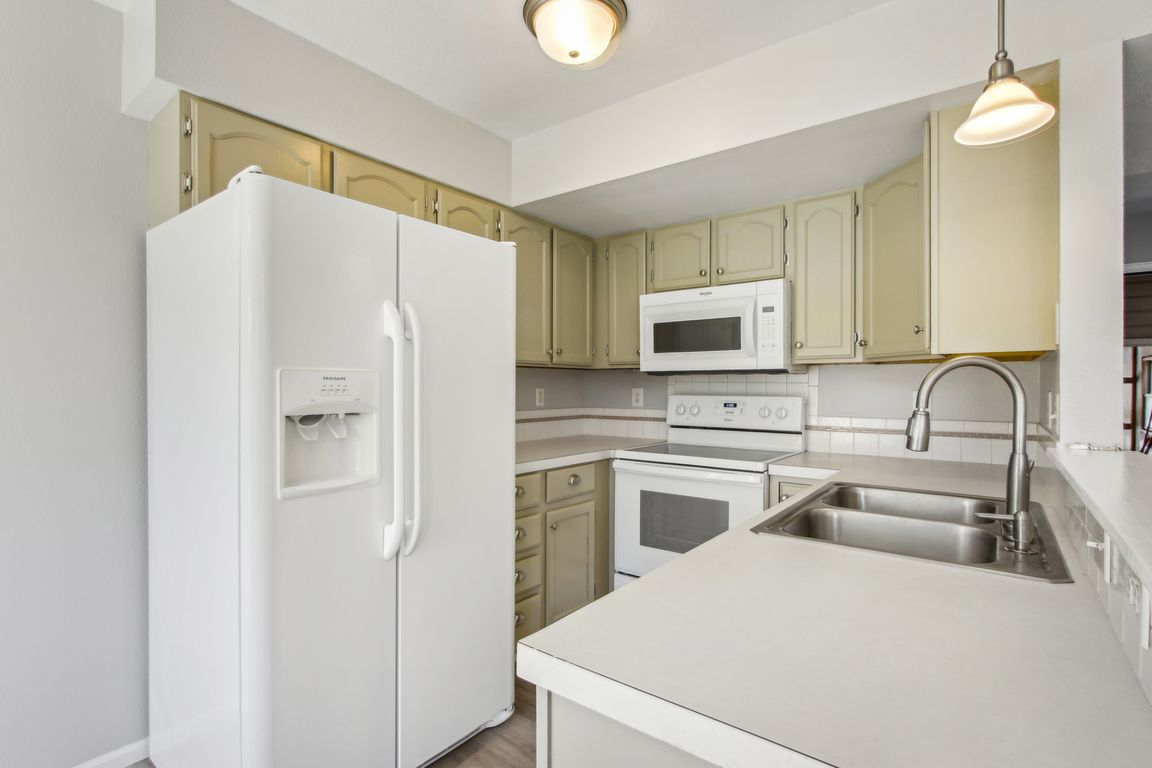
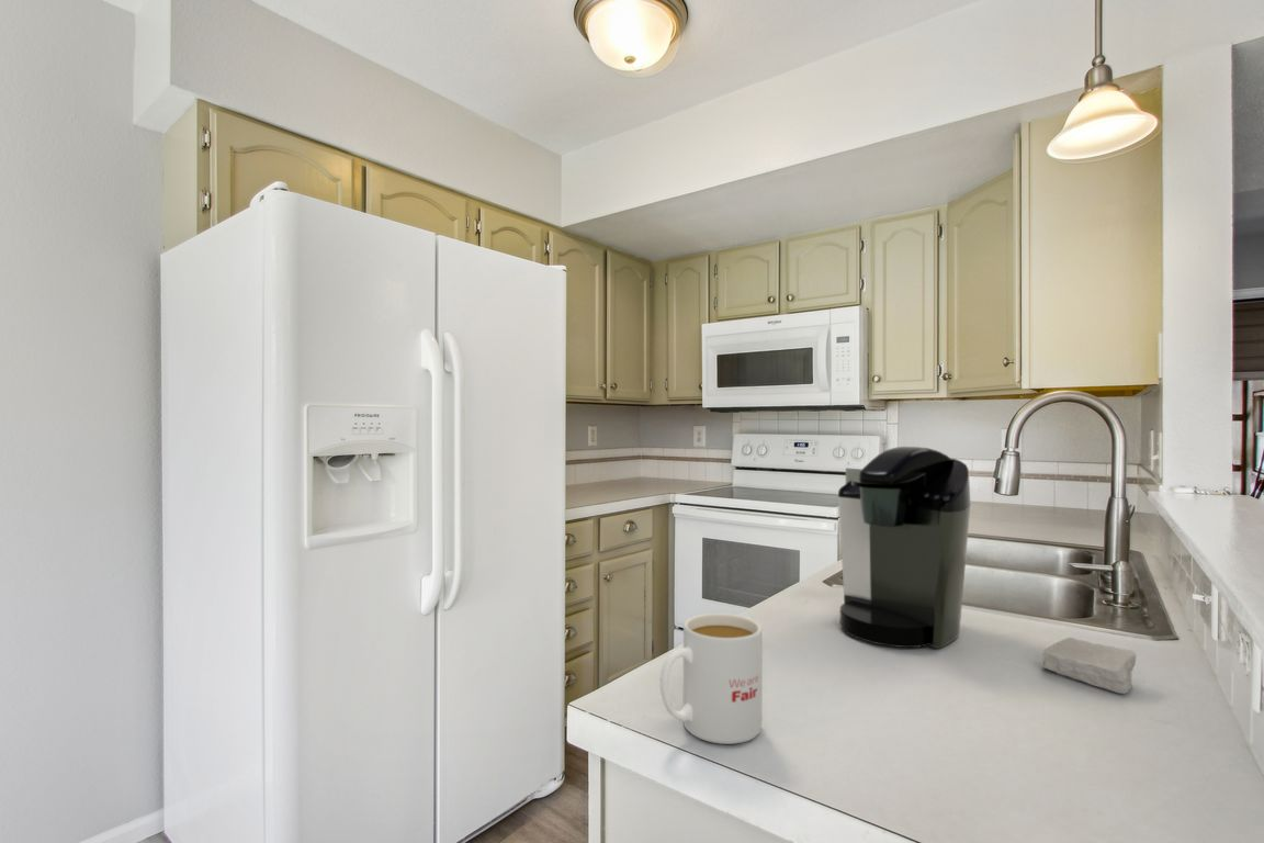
+ coffee maker [837,446,972,650]
+ mug [659,612,764,745]
+ soap bar [1041,637,1137,695]
